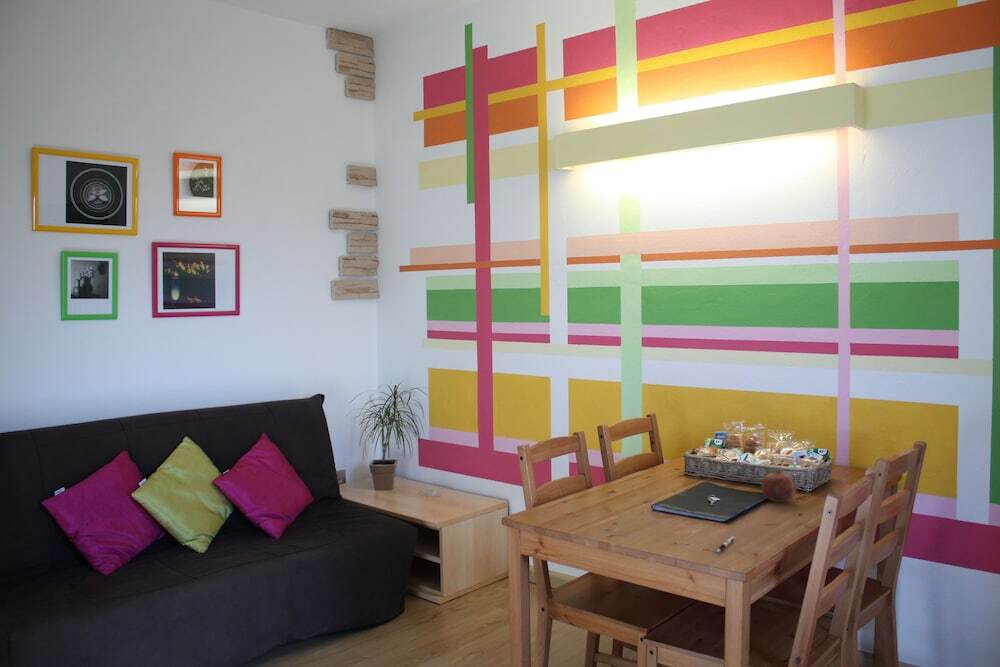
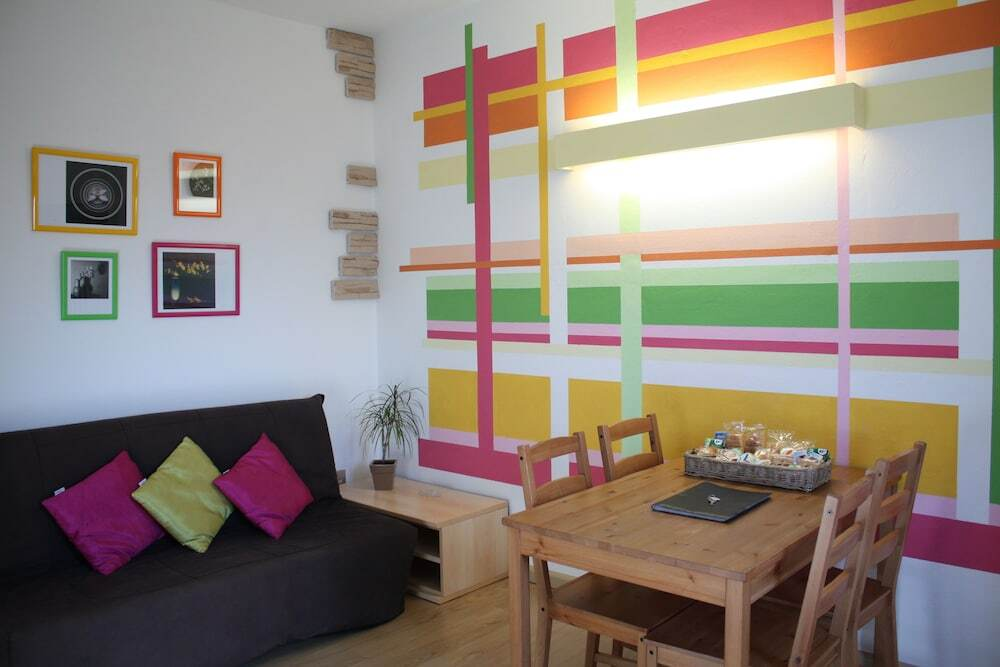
- fruit [760,468,798,503]
- pen [715,535,735,553]
